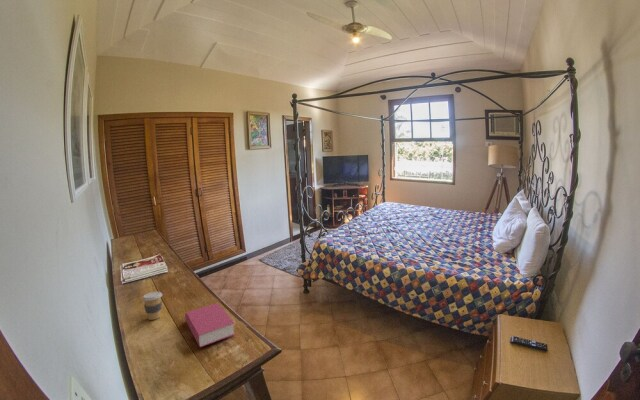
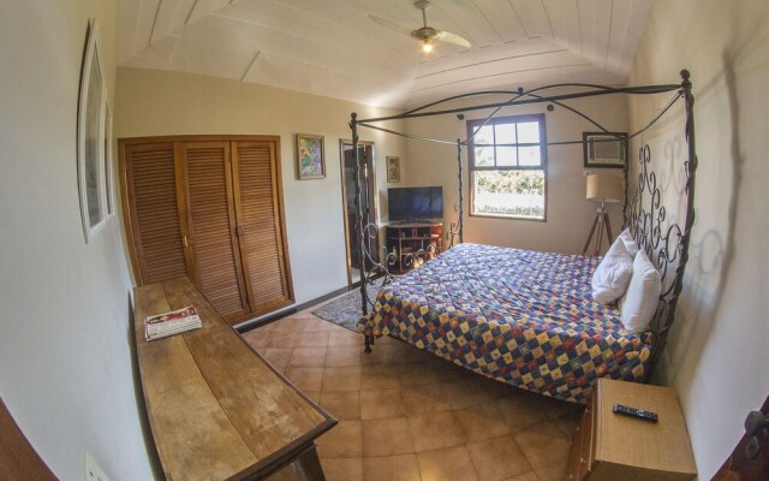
- coffee cup [141,291,163,321]
- book [184,302,236,348]
